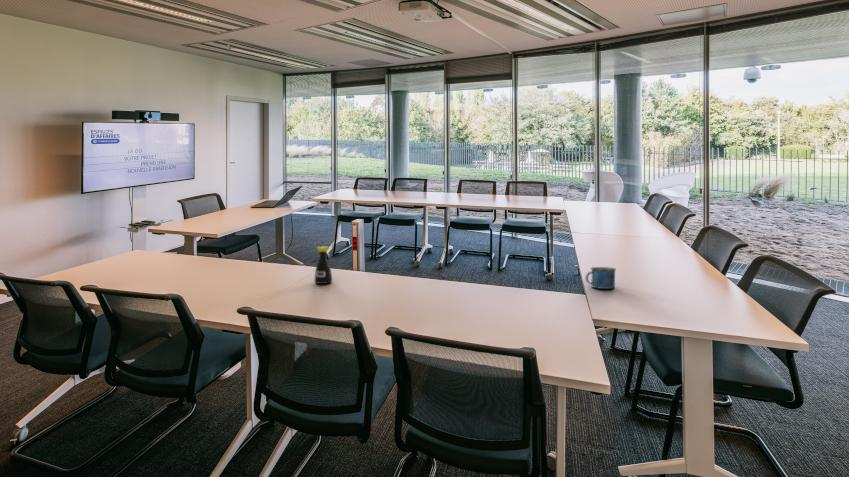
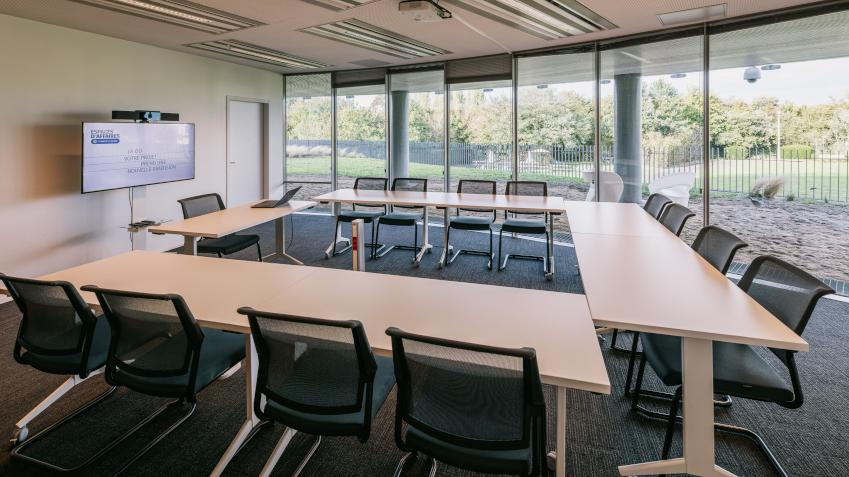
- mug [585,266,617,290]
- bottle [314,246,333,285]
